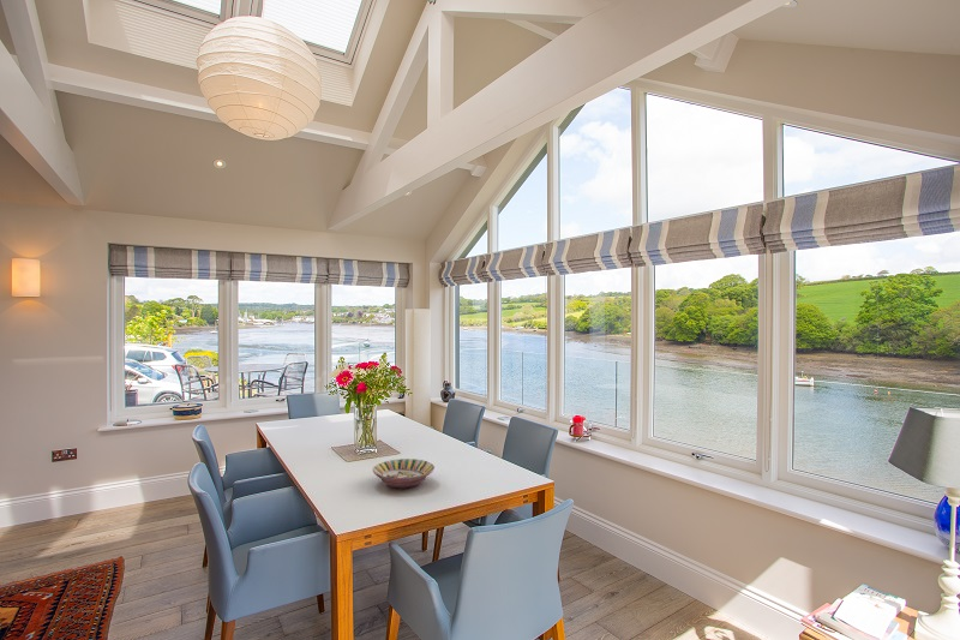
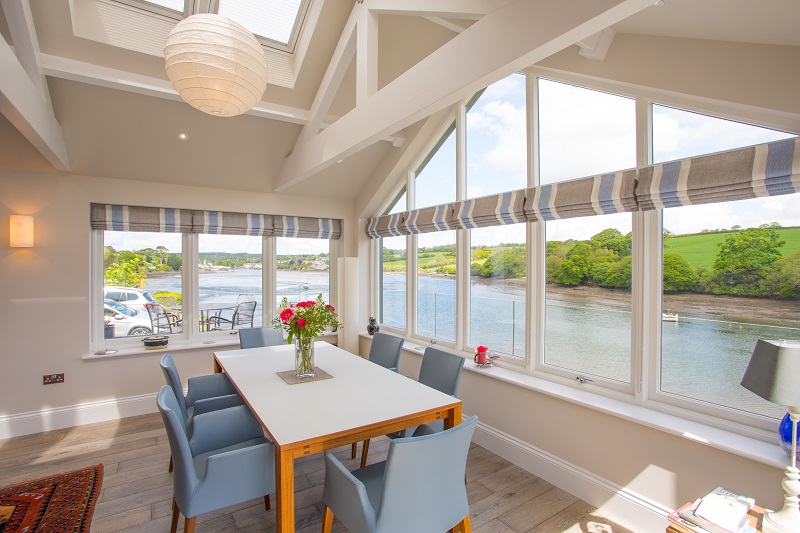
- serving bowl [371,457,436,490]
